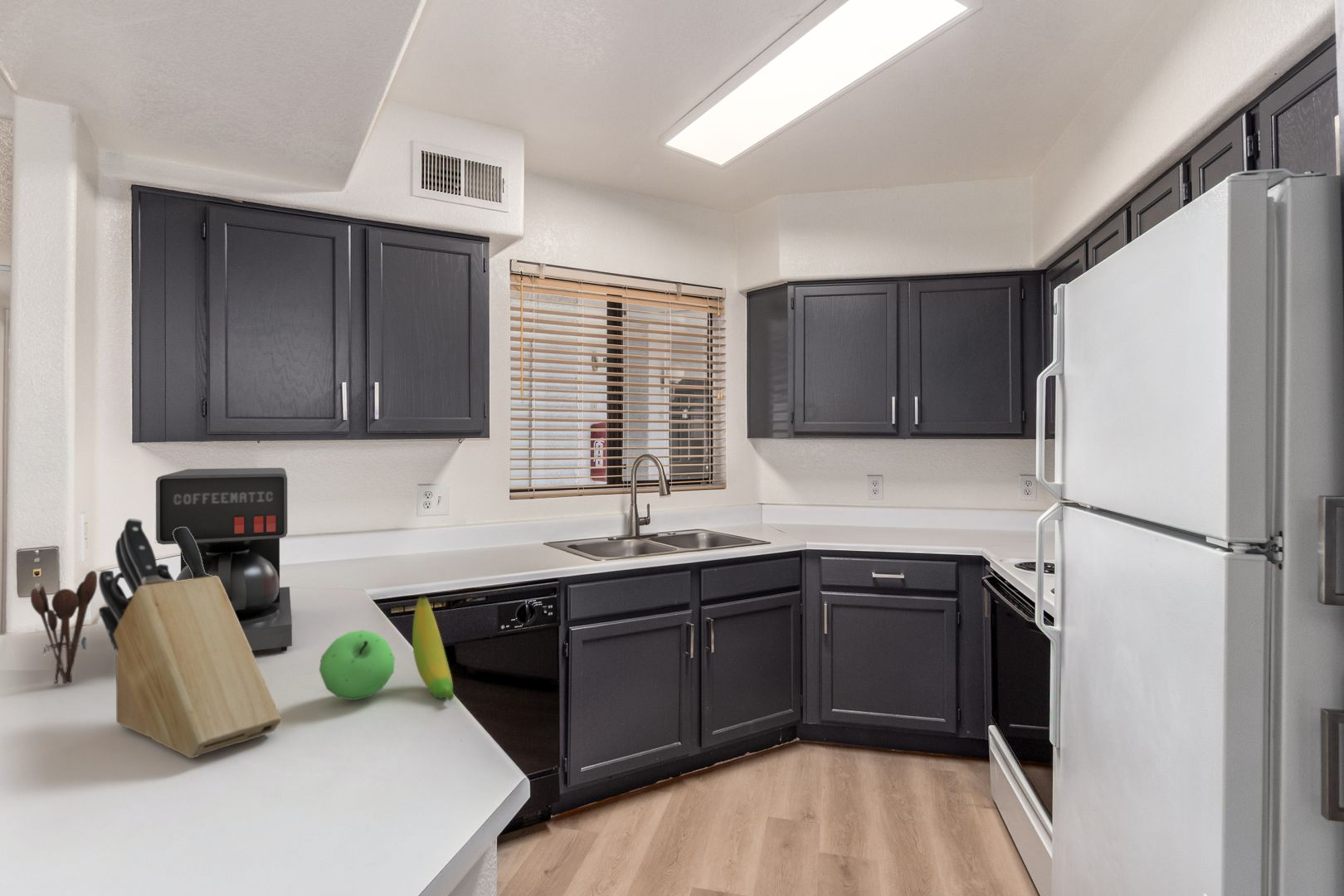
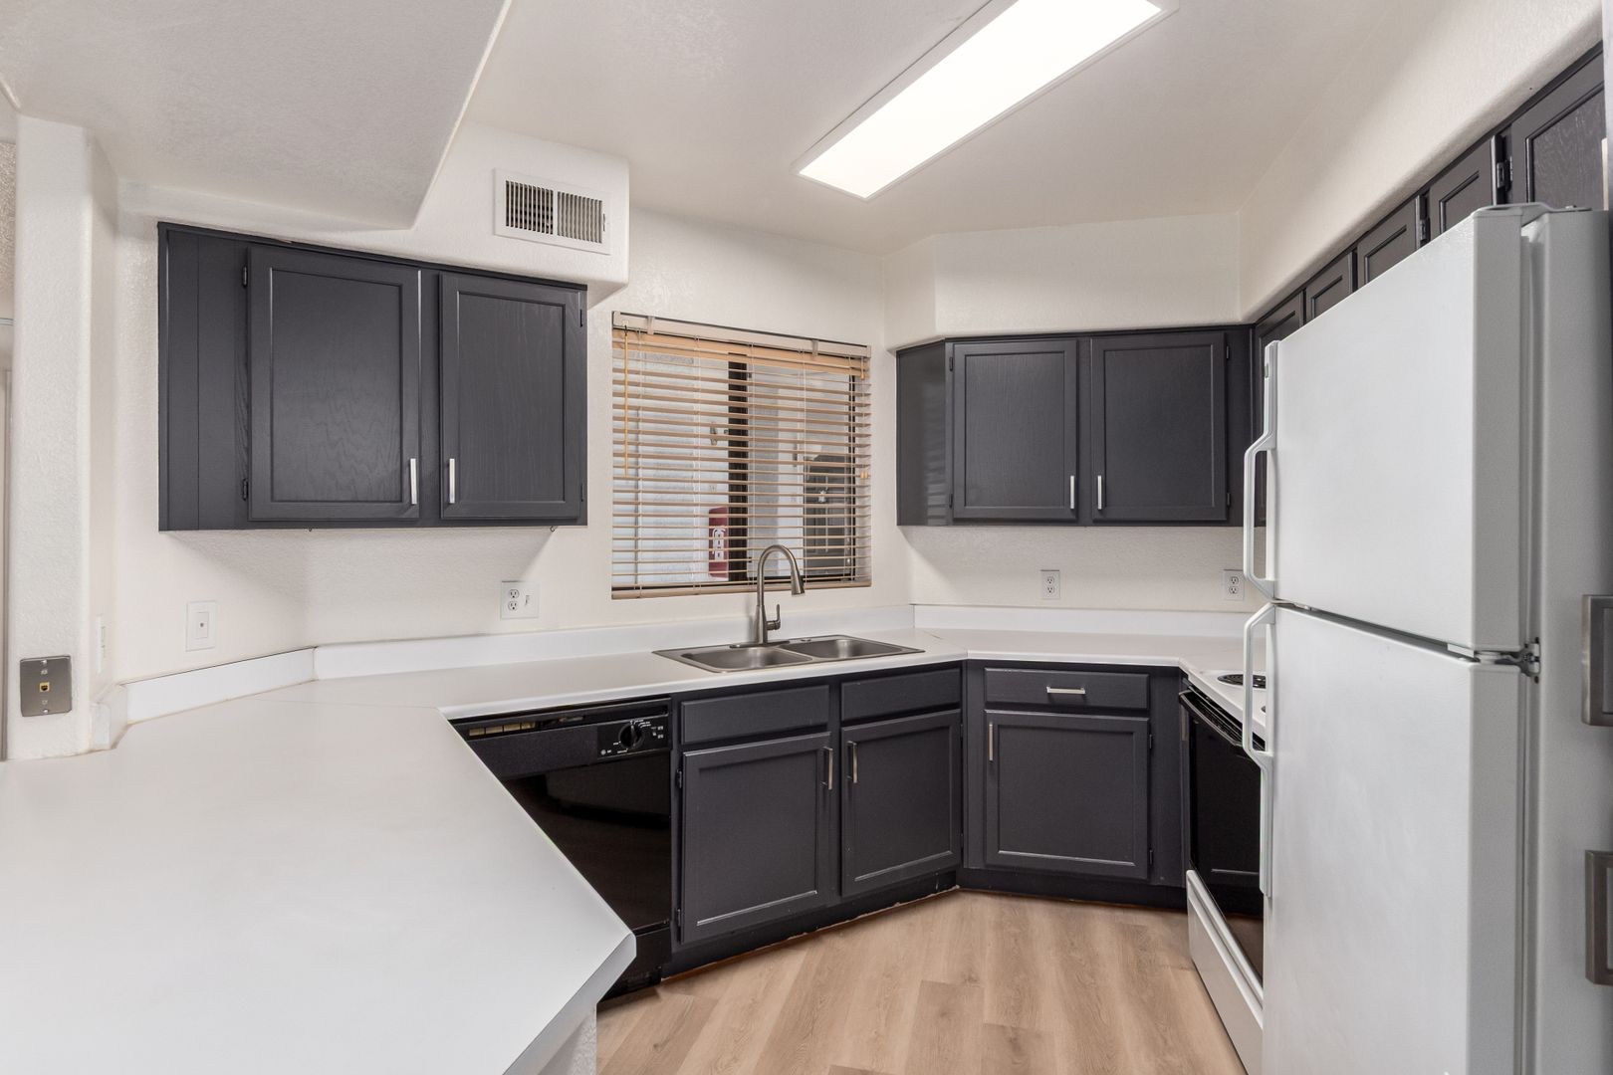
- fruit [319,595,455,702]
- knife block [98,518,282,759]
- coffee maker [155,467,293,652]
- utensil holder [30,570,98,686]
